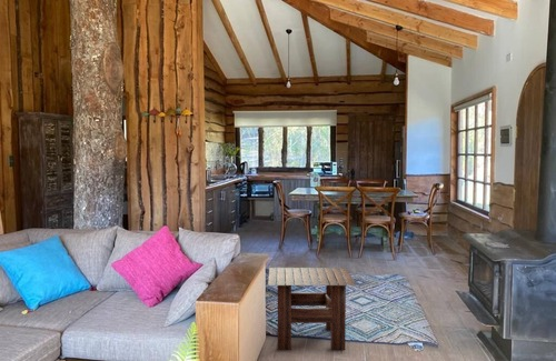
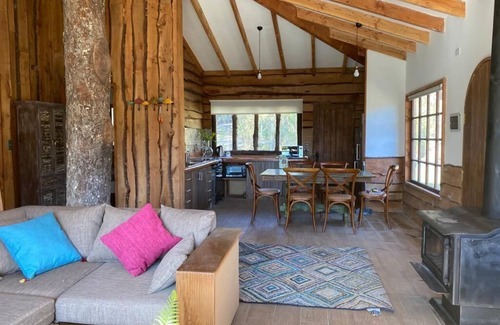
- side table [267,267,358,351]
